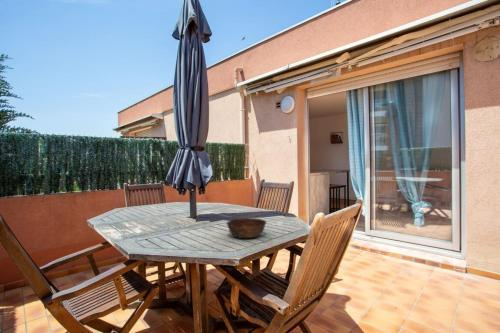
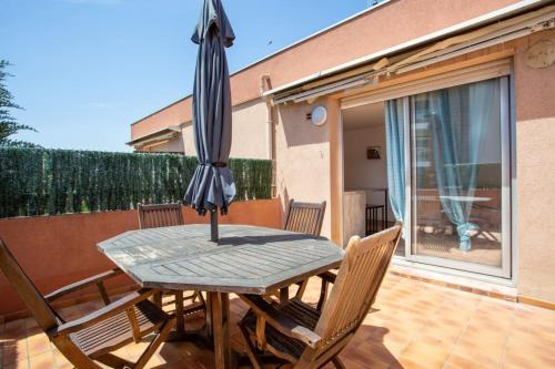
- bowl [225,217,267,239]
